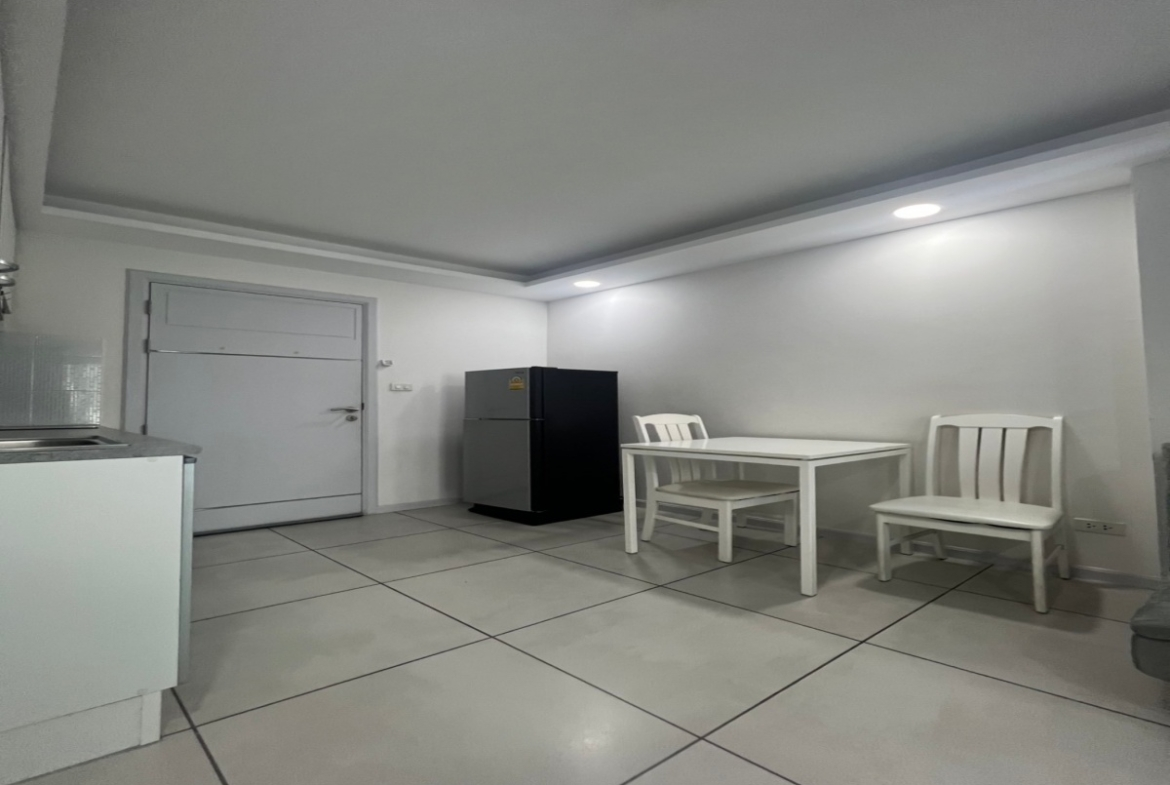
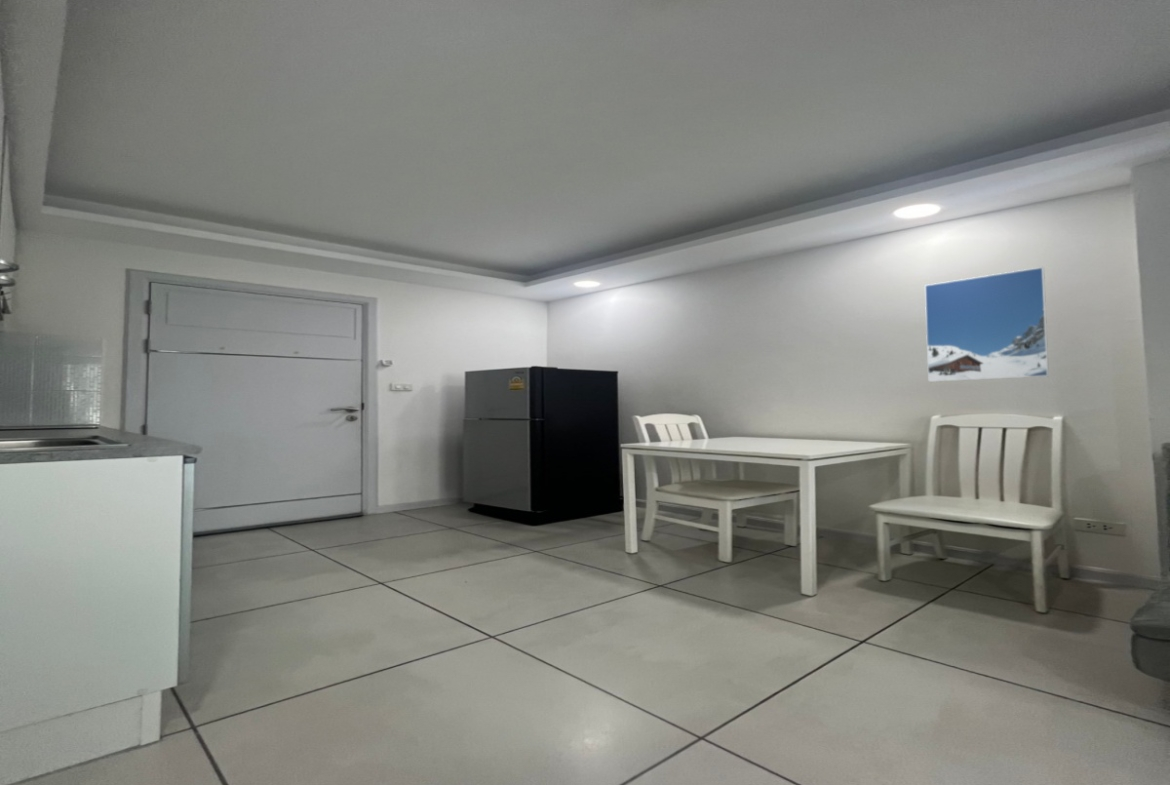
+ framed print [924,266,1050,383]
